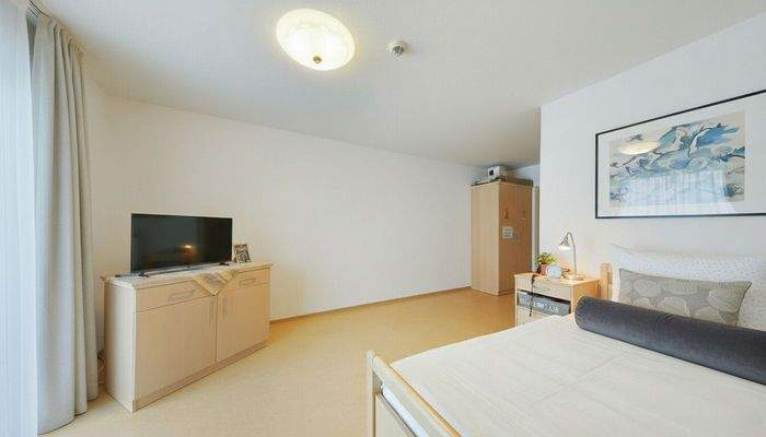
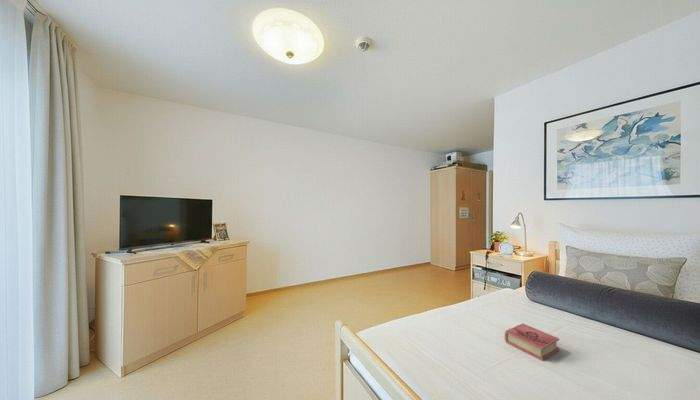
+ book [504,323,560,361]
